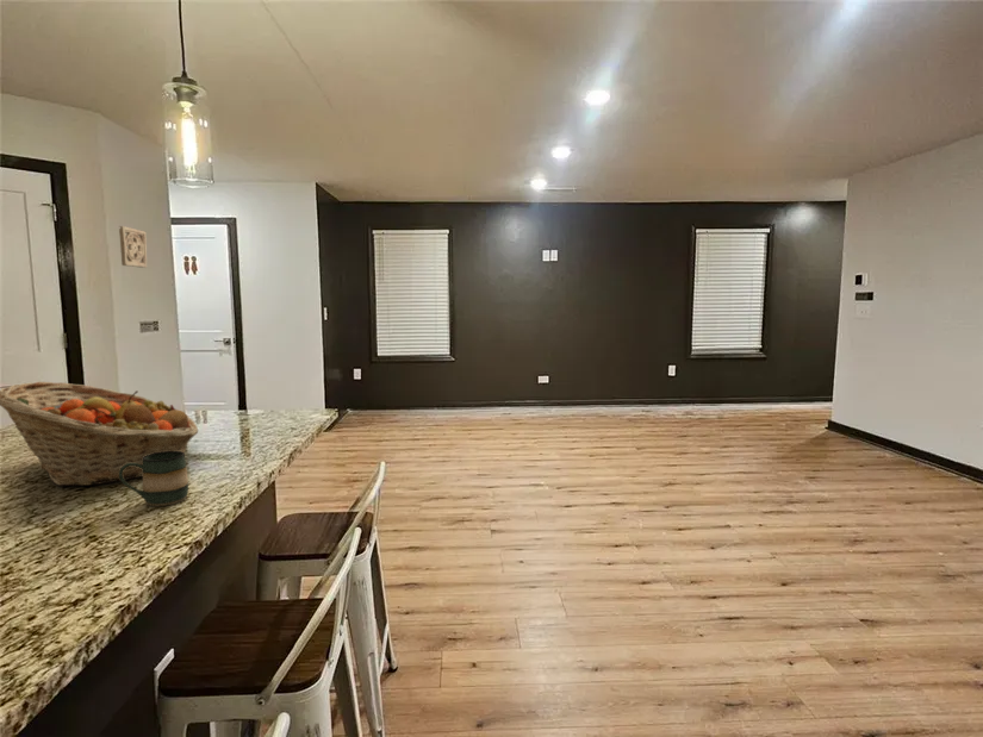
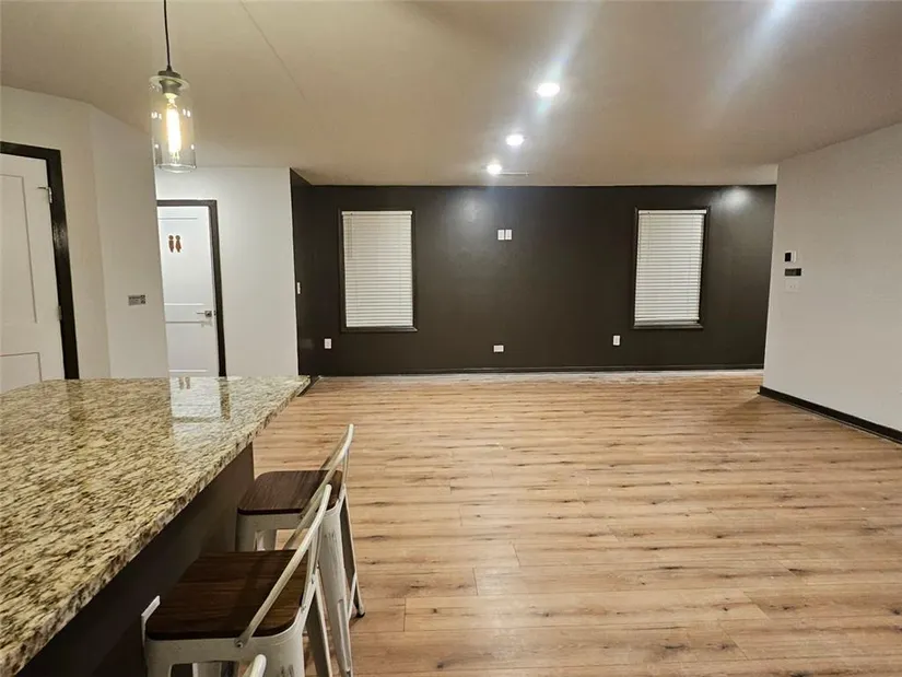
- mug [119,451,189,507]
- fruit basket [0,381,199,487]
- wall ornament [118,225,148,269]
